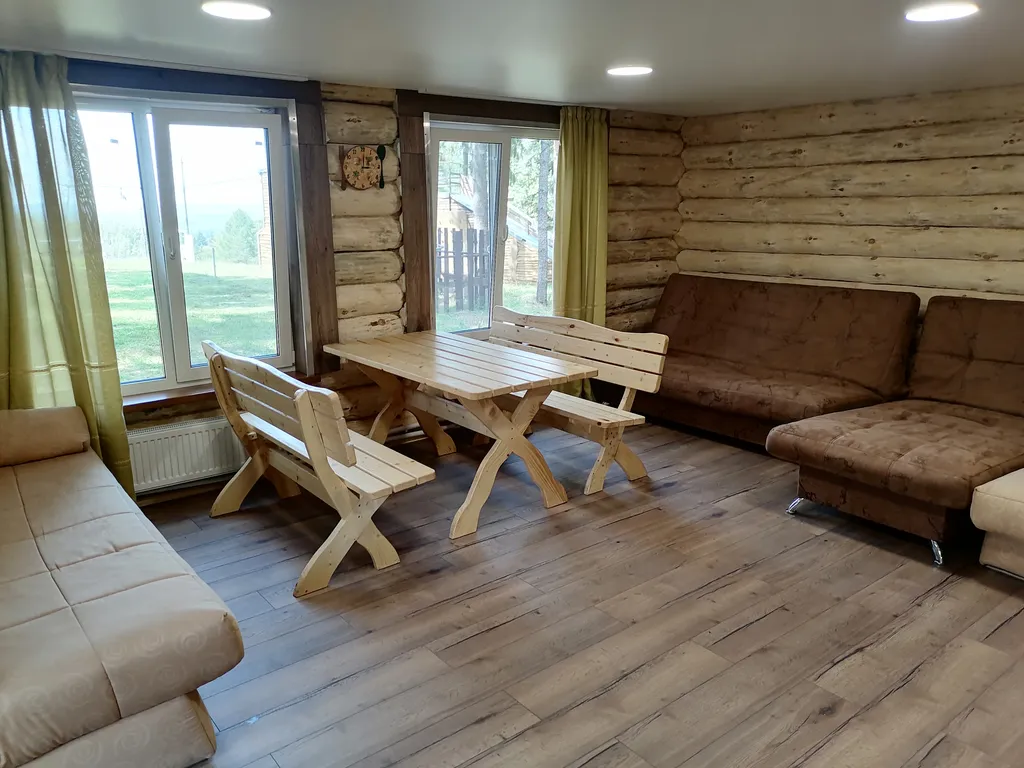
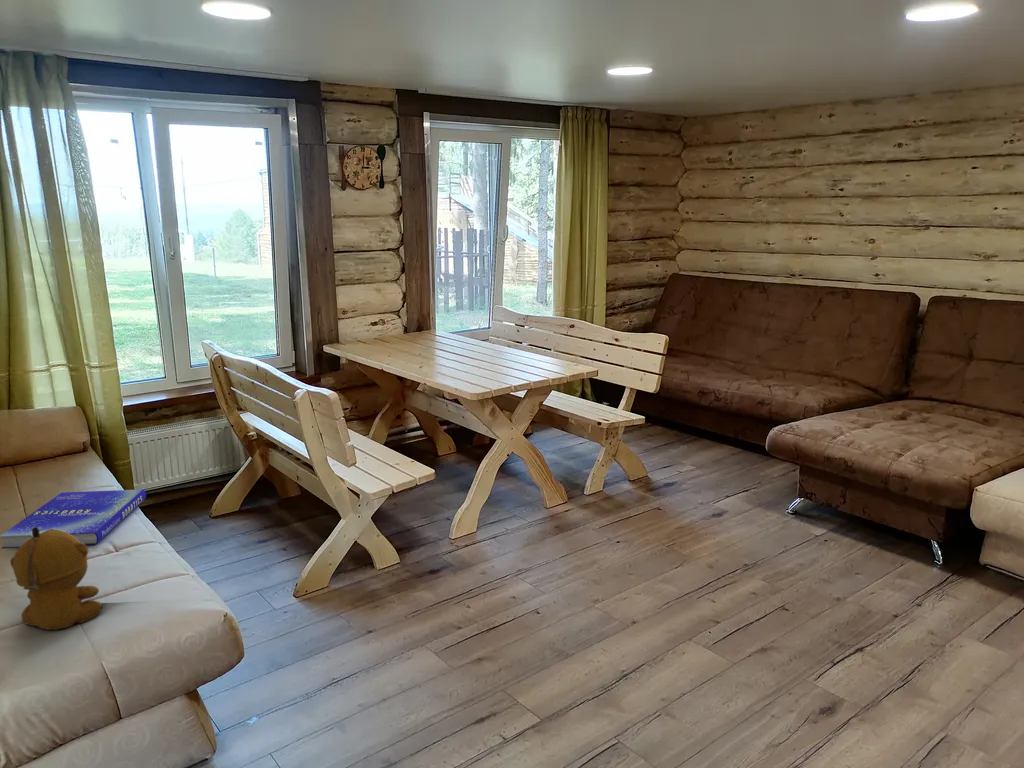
+ stuffed bear [9,527,103,631]
+ book [0,488,147,550]
